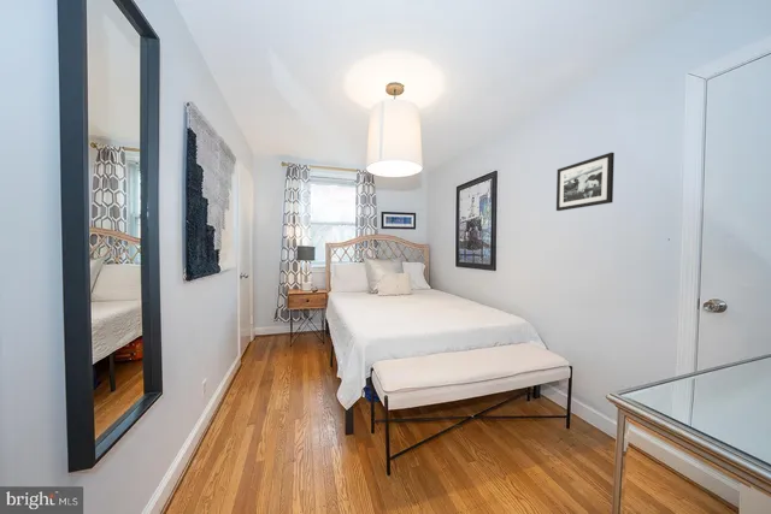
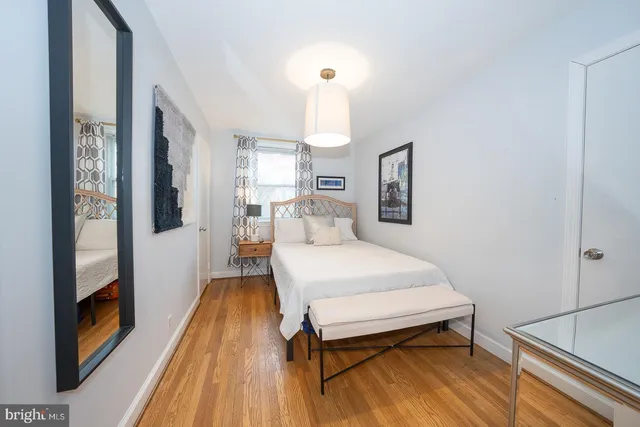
- picture frame [555,152,616,212]
